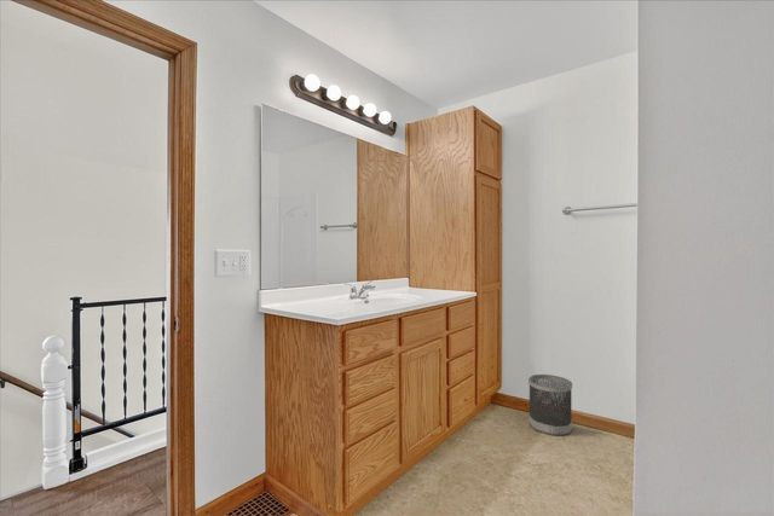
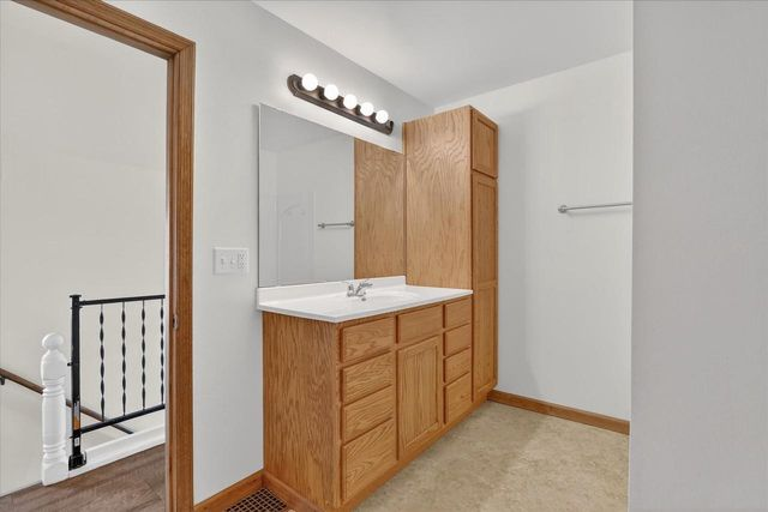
- wastebasket [527,373,573,436]
